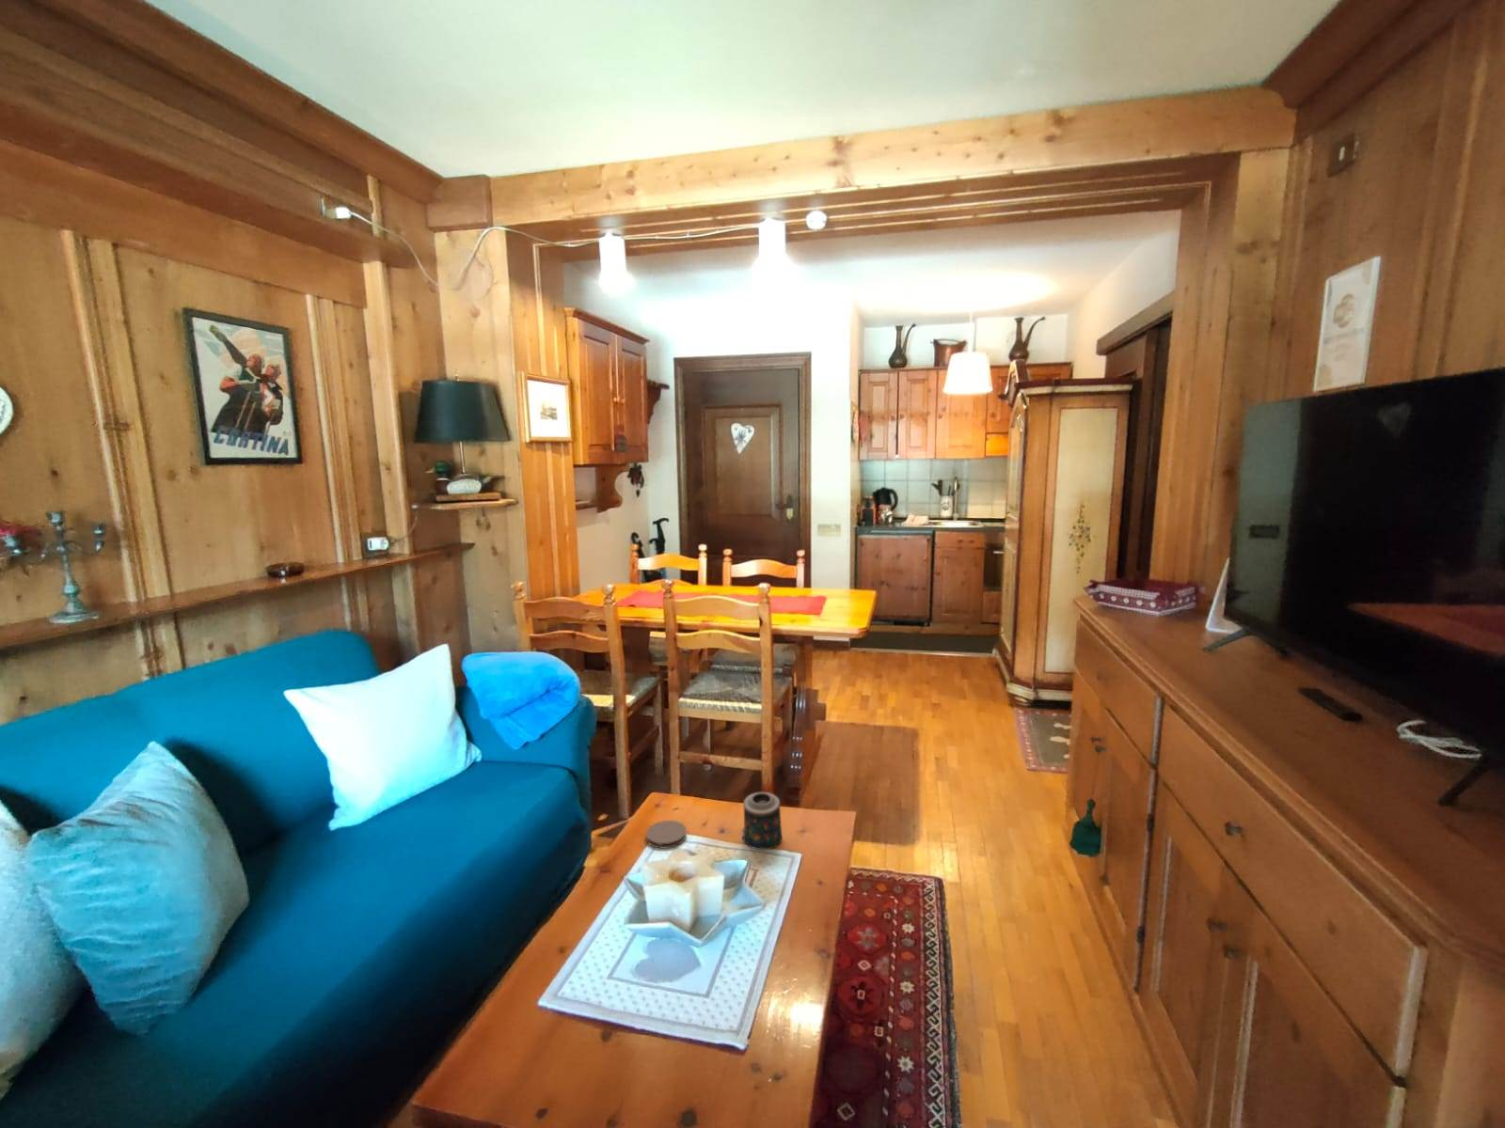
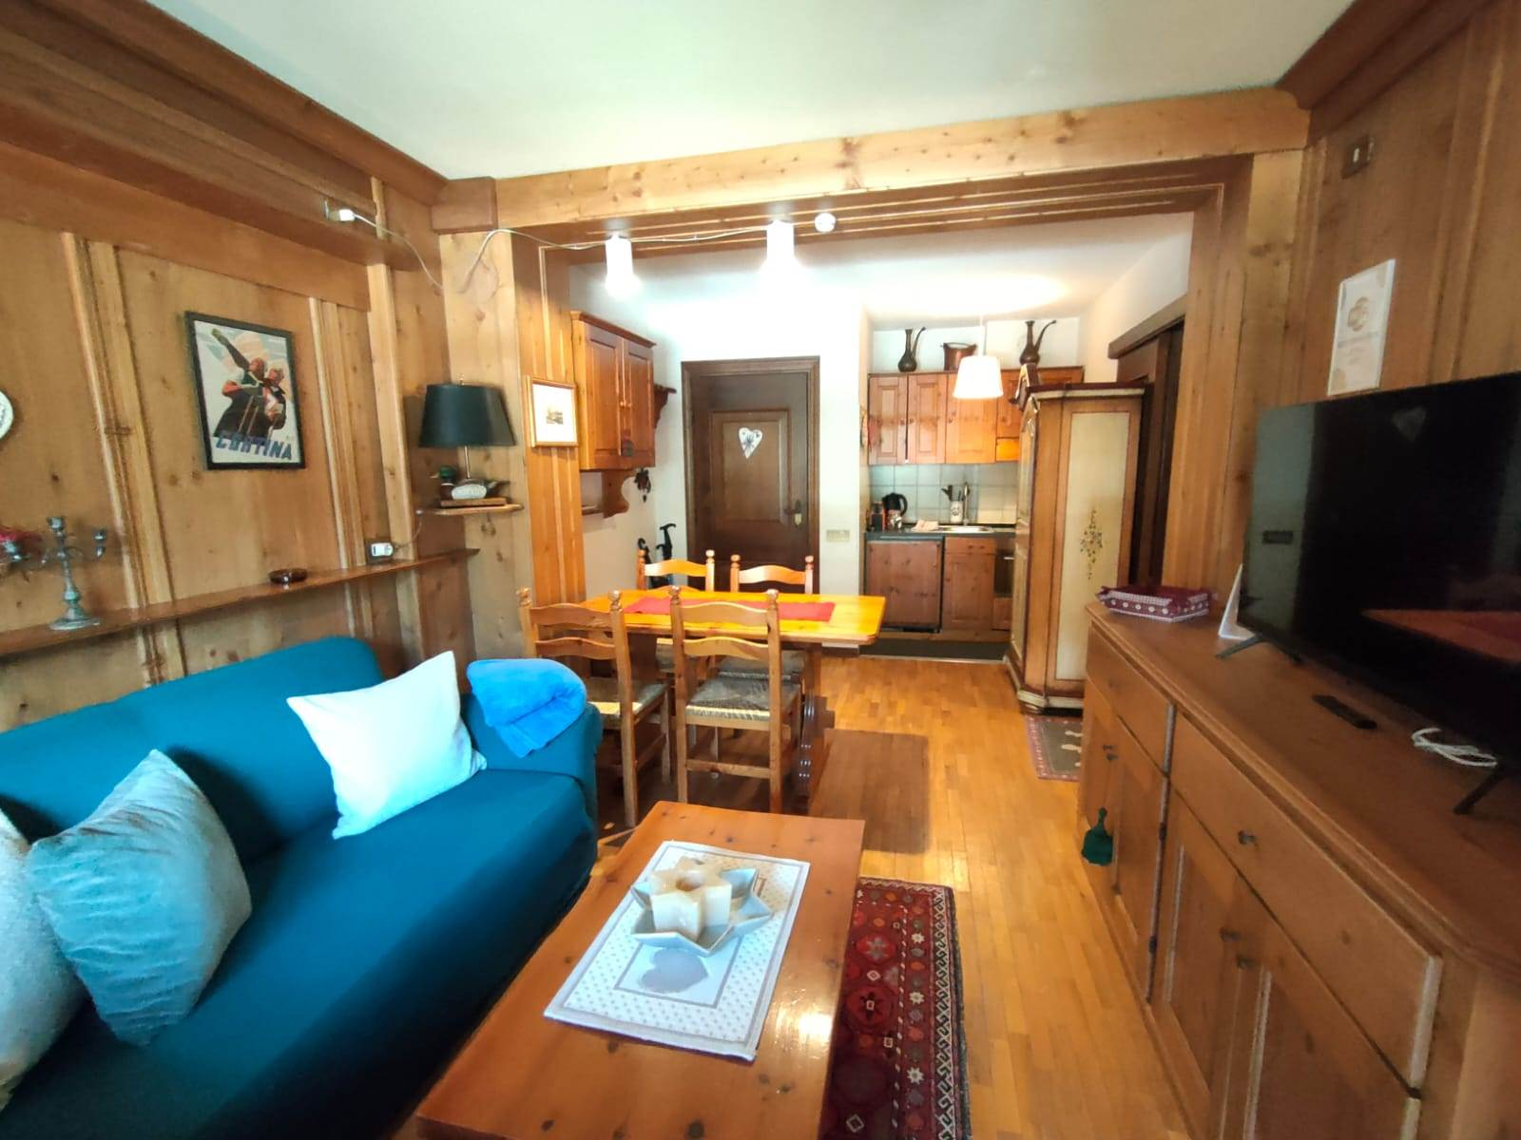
- coaster [646,820,687,850]
- candle [741,791,783,851]
